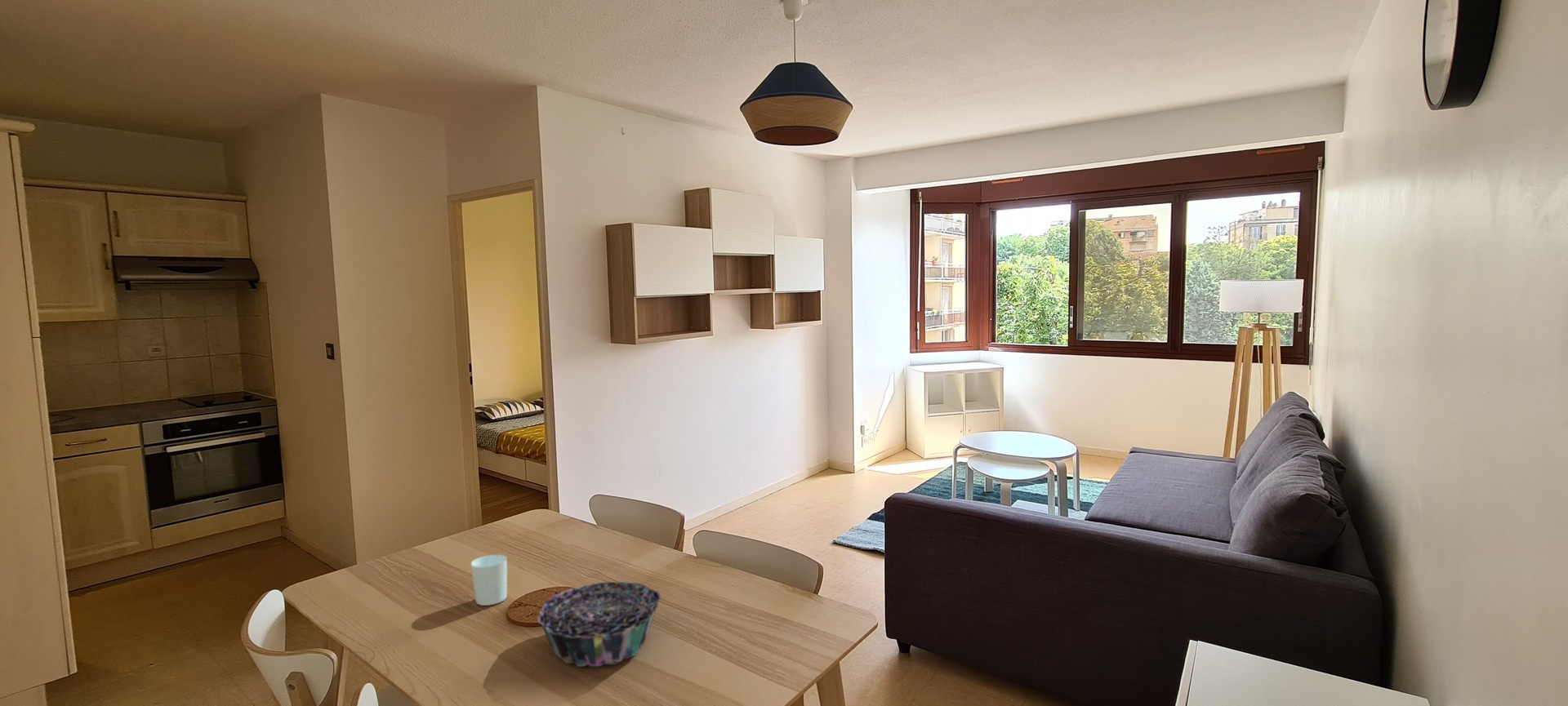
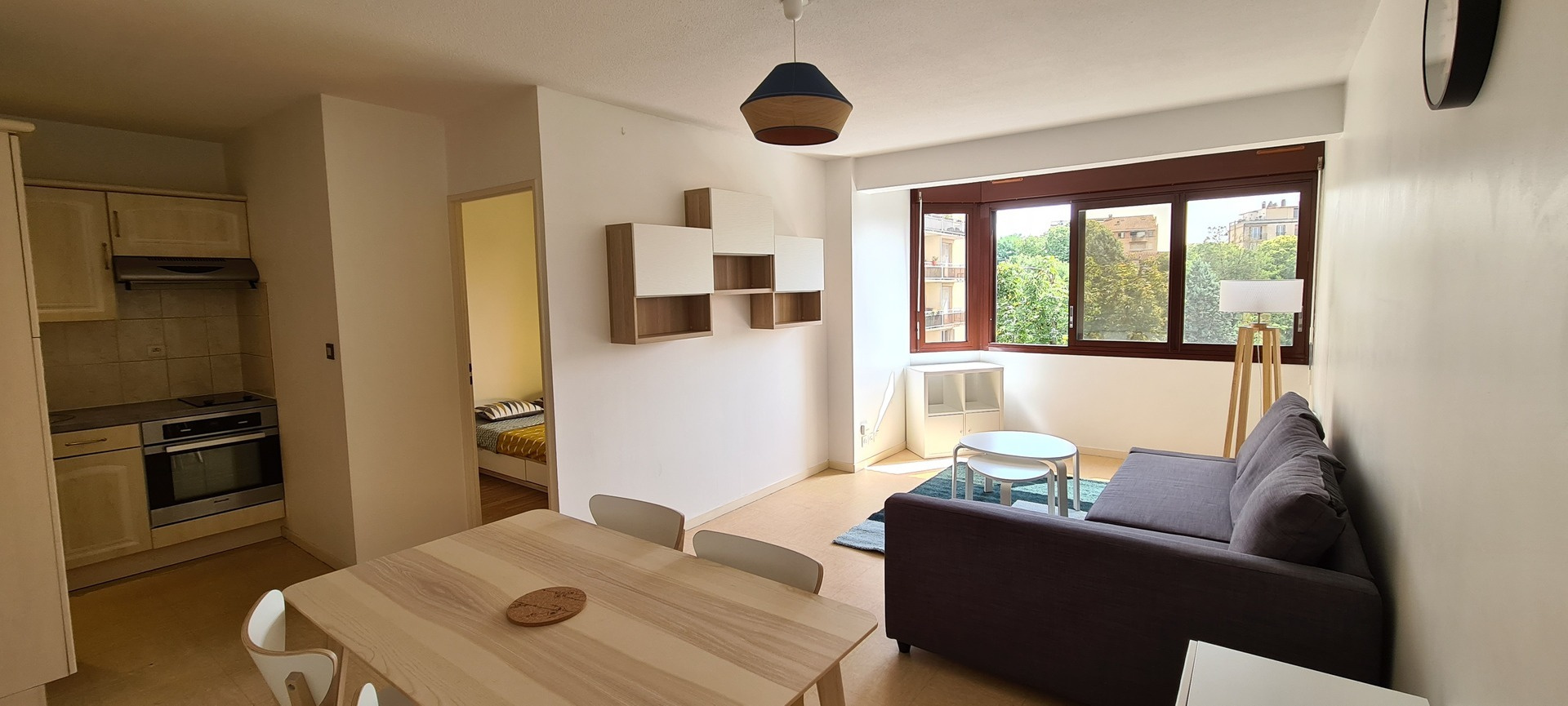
- cup [470,553,508,606]
- decorative bowl [537,581,662,668]
